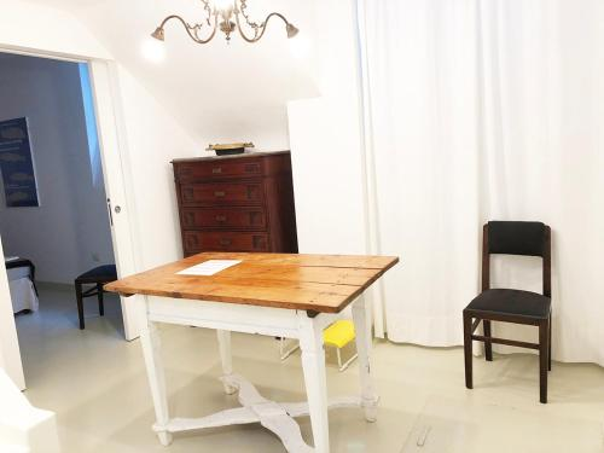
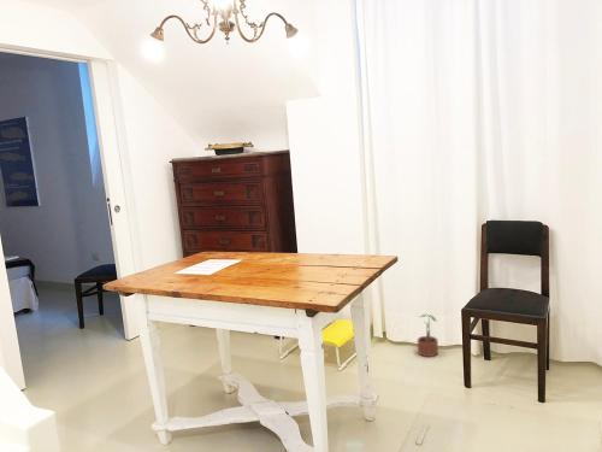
+ potted plant [417,313,439,358]
